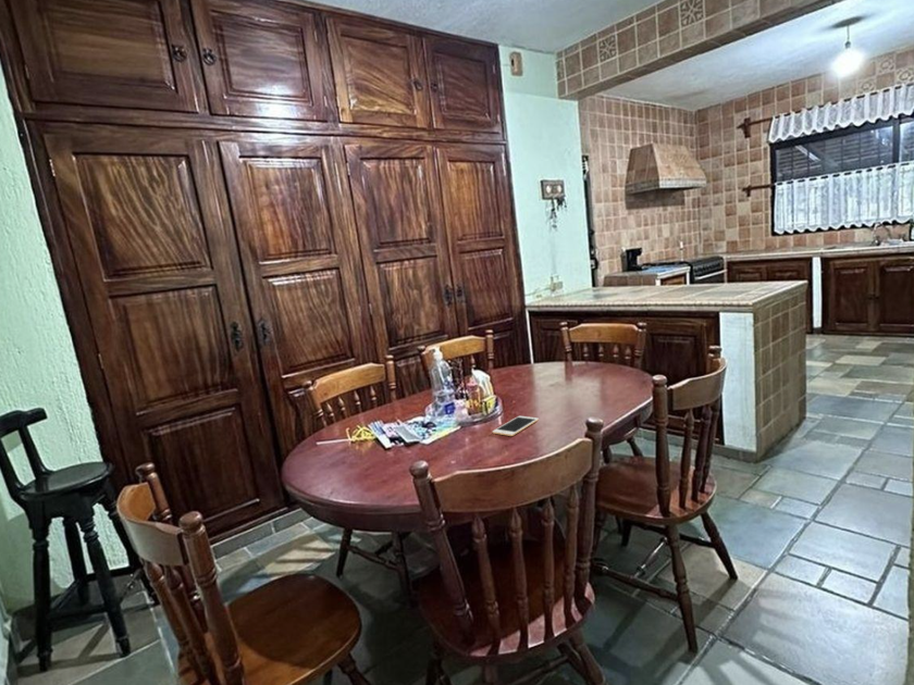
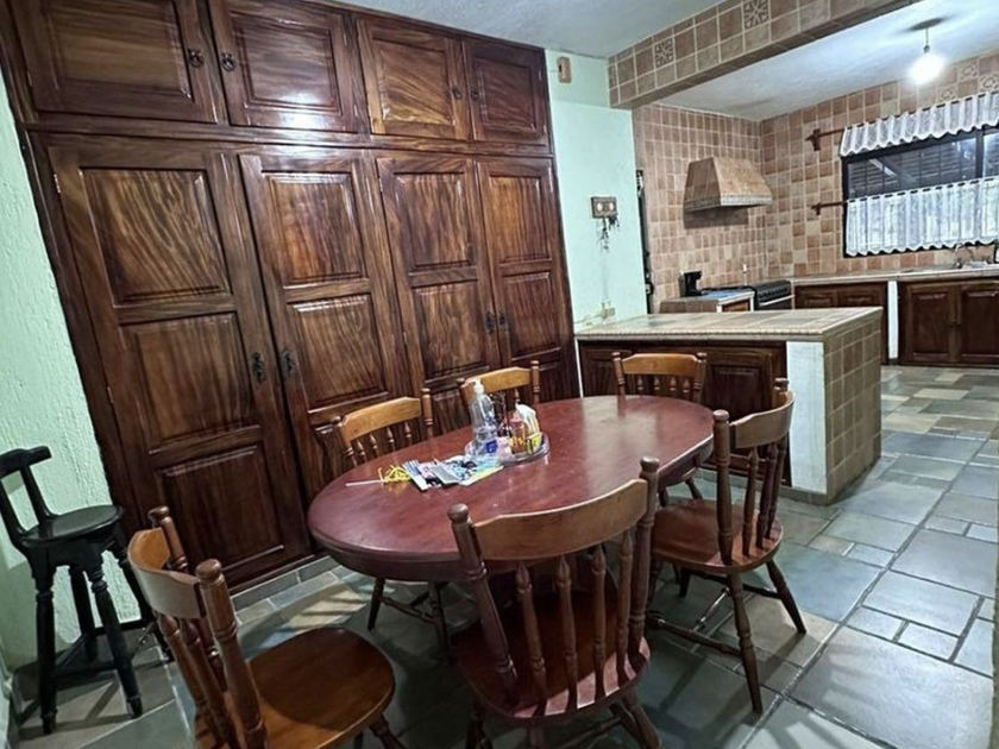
- cell phone [492,415,540,437]
